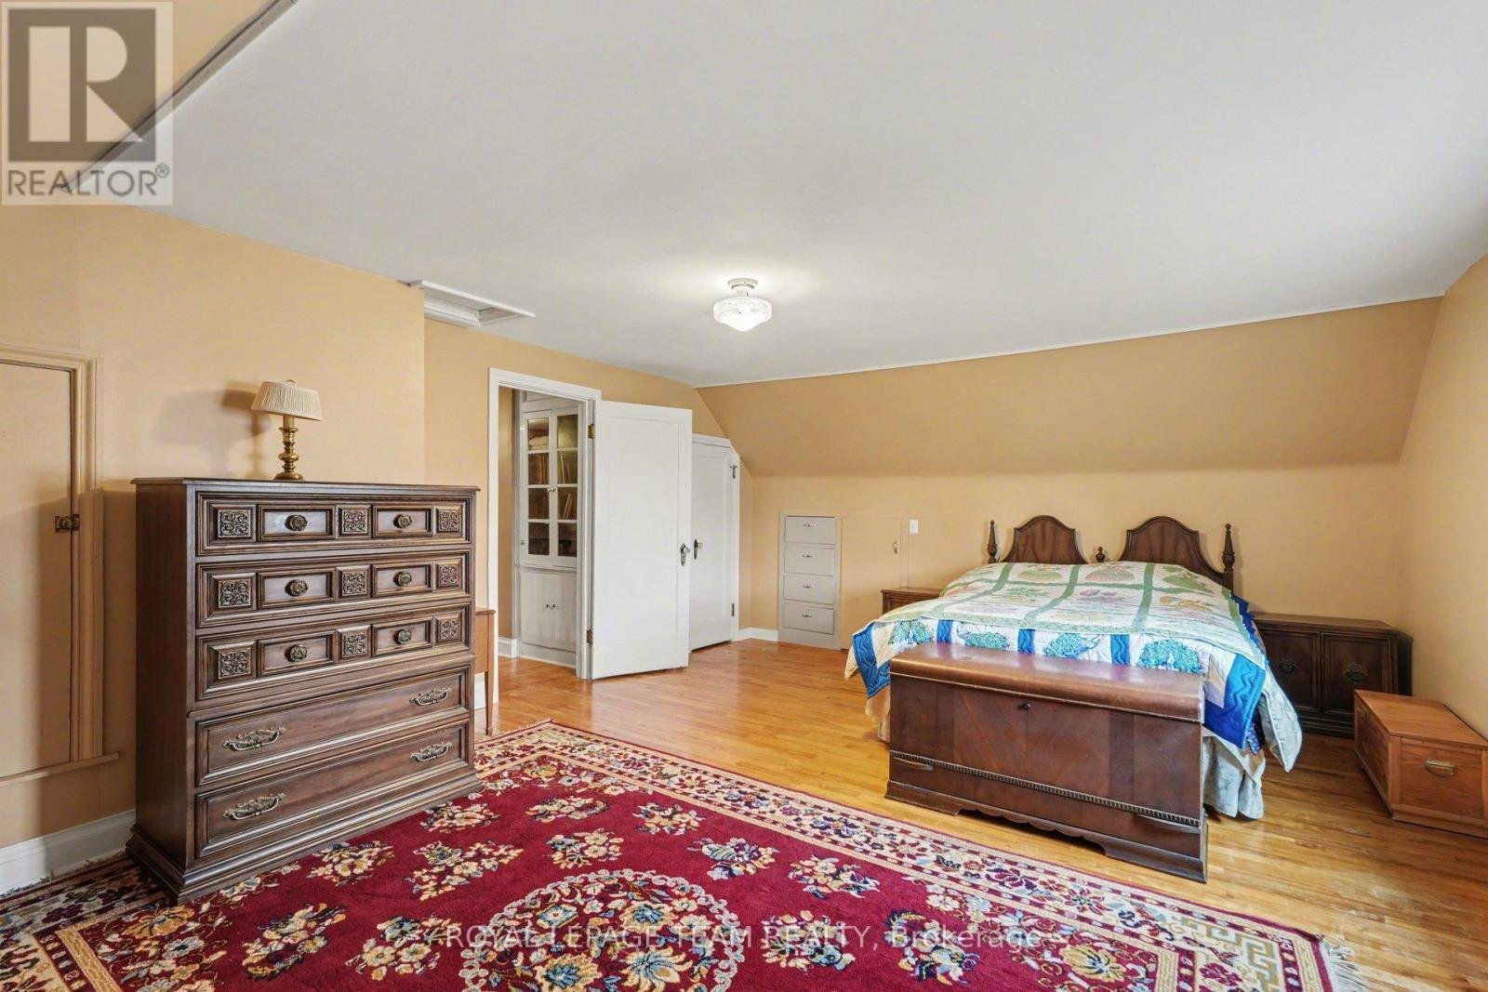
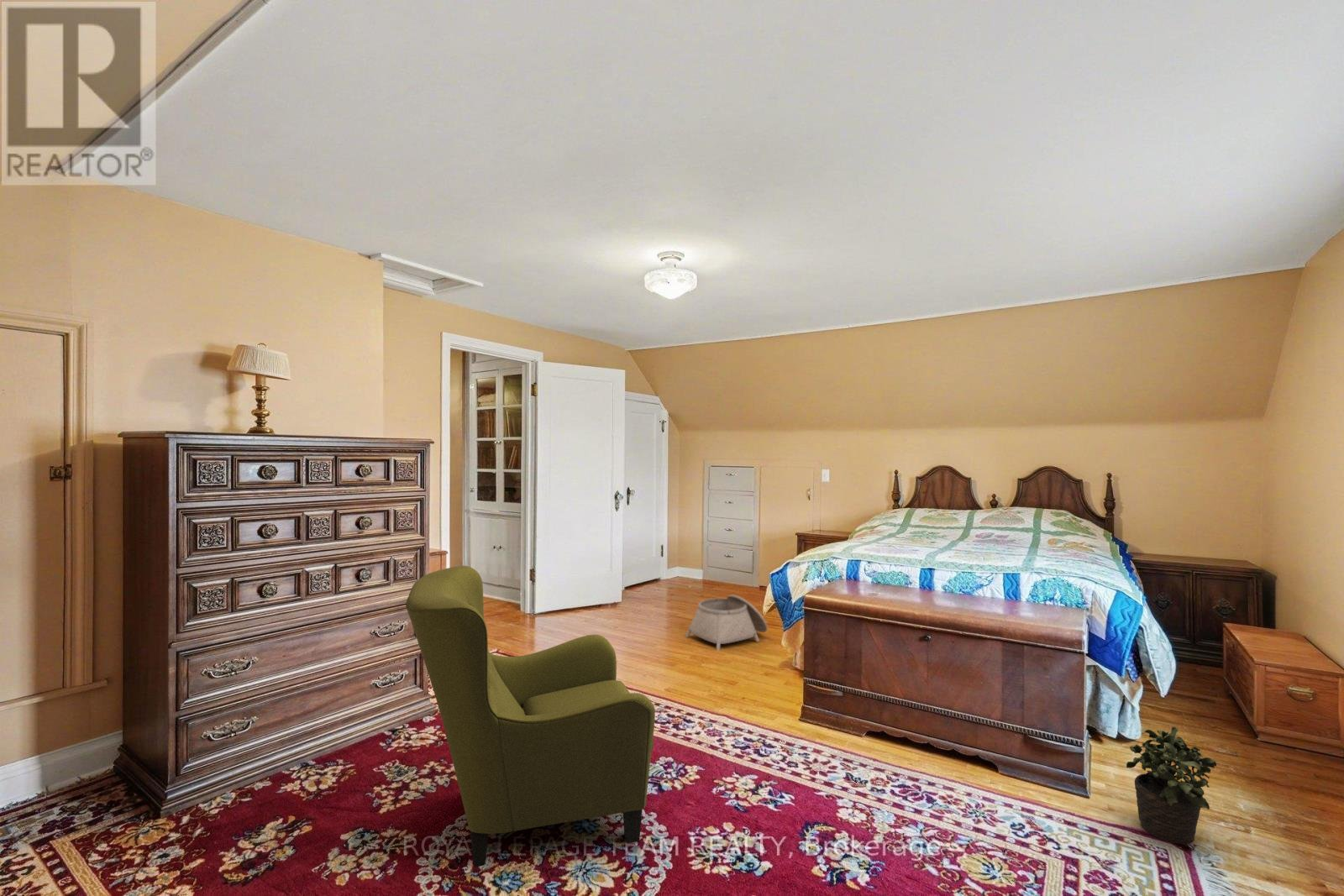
+ potted plant [1126,726,1217,845]
+ armchair [405,565,656,867]
+ basket [685,594,769,652]
